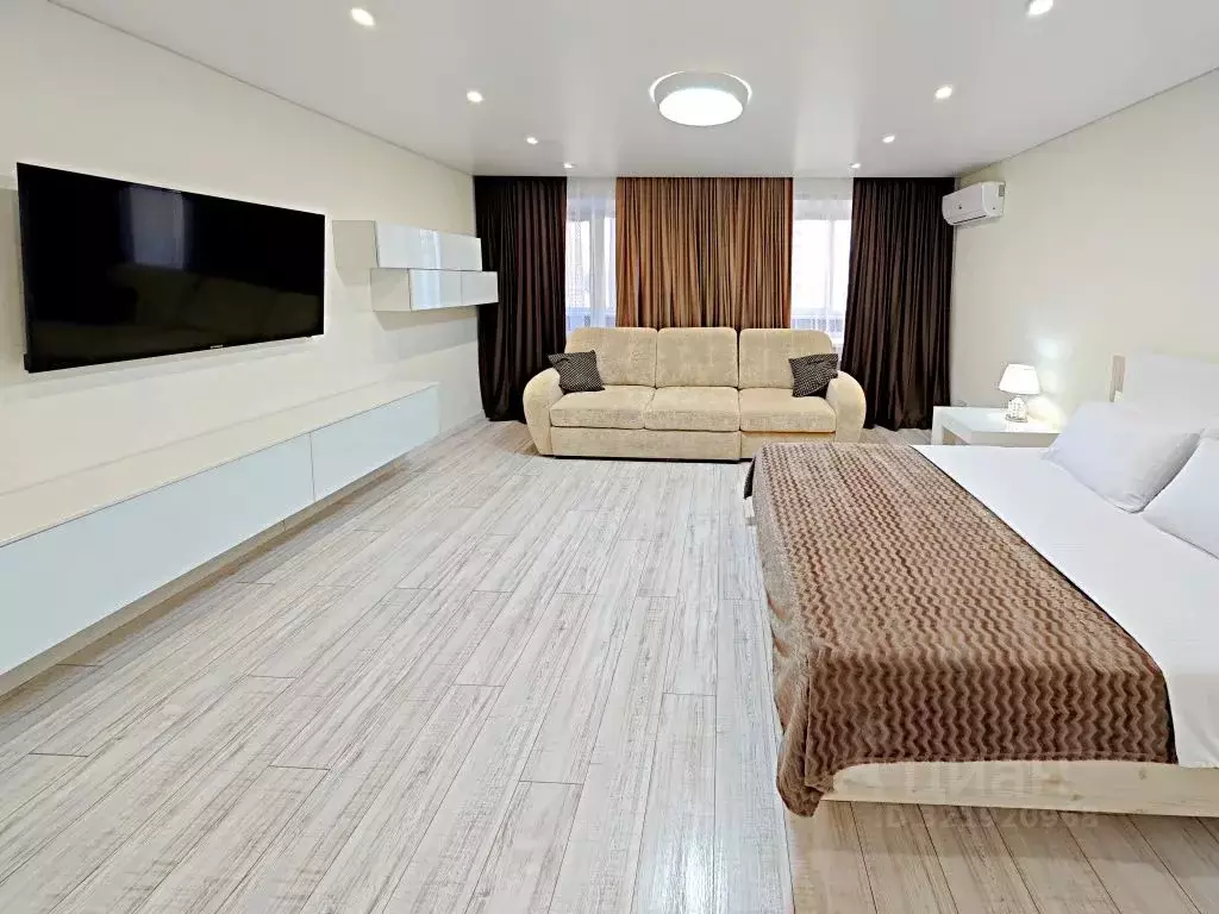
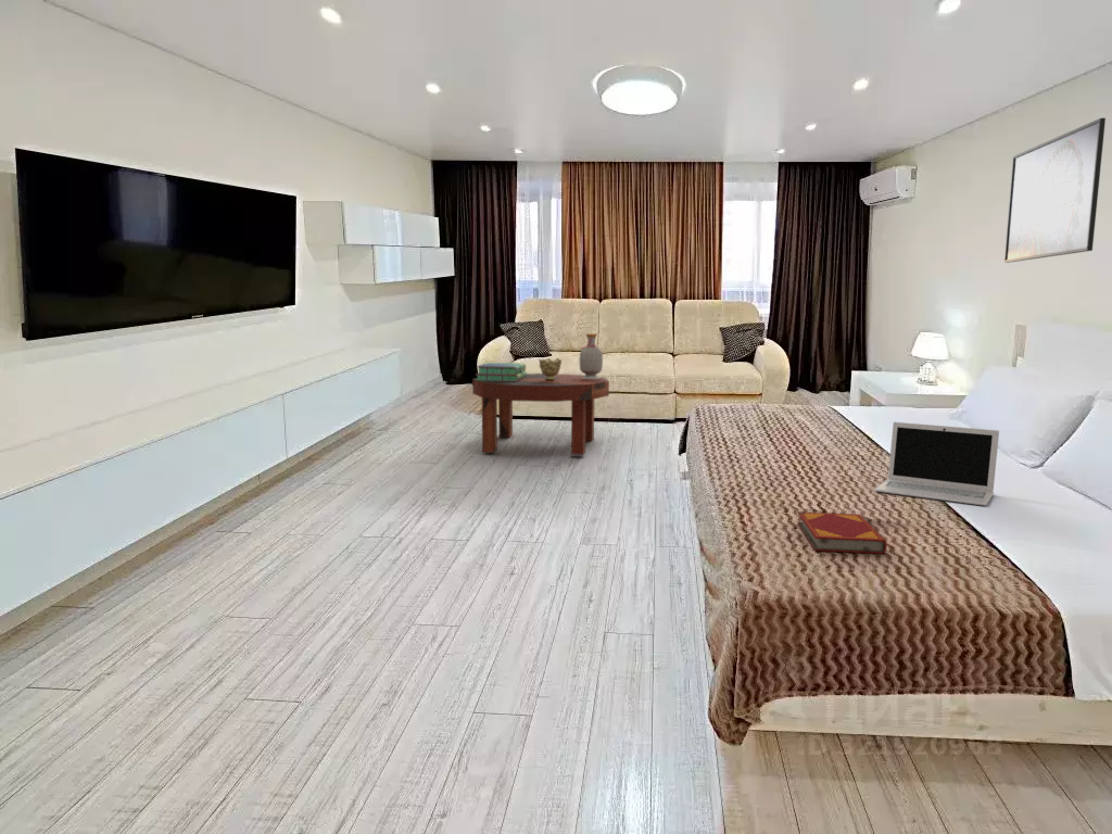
+ hardback book [796,511,887,555]
+ bottle [579,332,604,379]
+ coffee table [471,372,610,456]
+ stack of books [476,362,528,381]
+ laptop [873,421,1000,507]
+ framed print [1003,117,1107,264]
+ decorative bowl [538,357,563,380]
